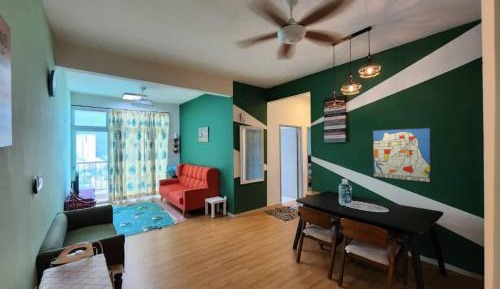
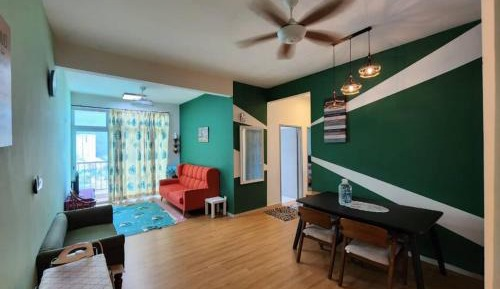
- wall art [371,126,432,184]
